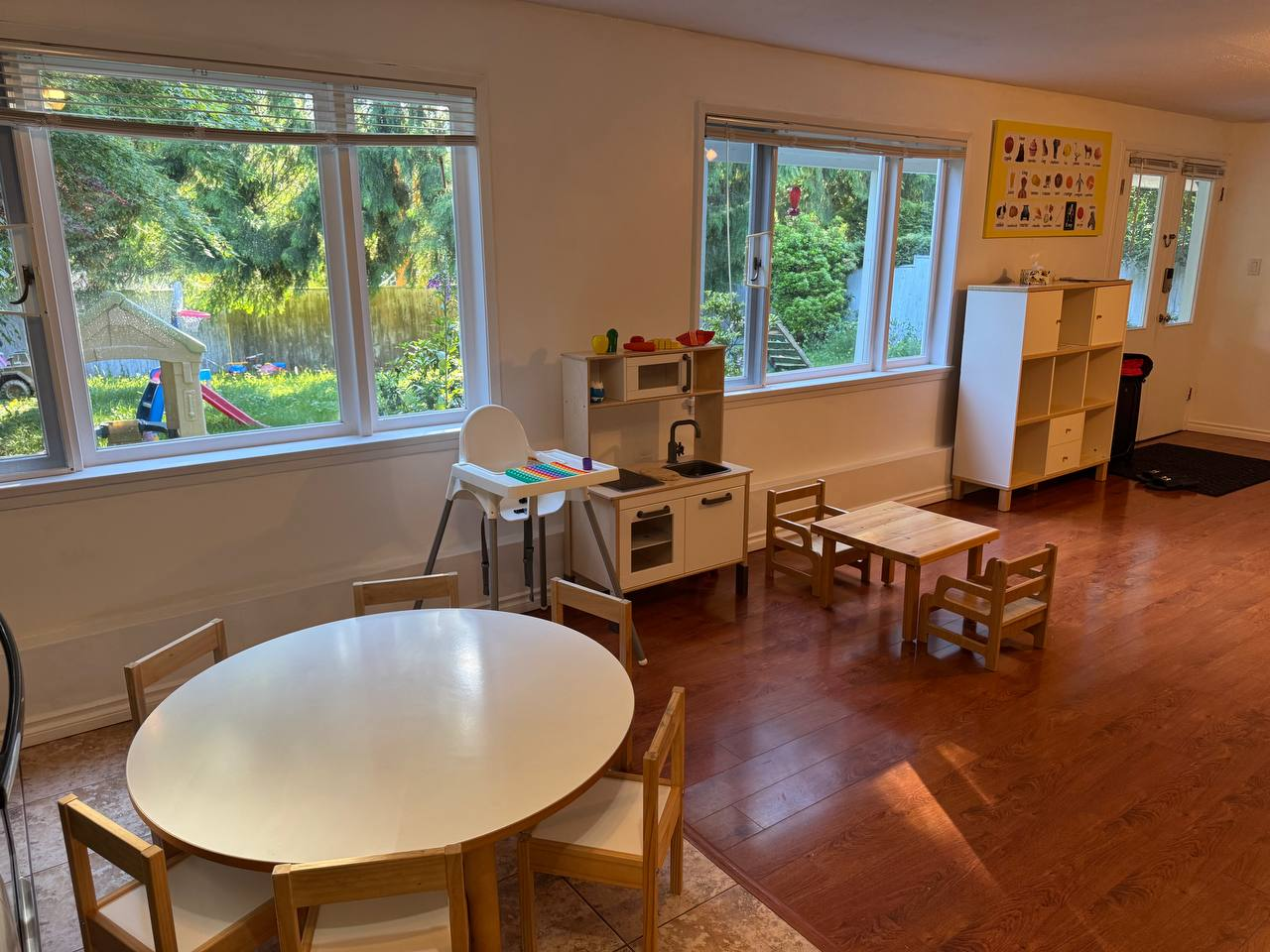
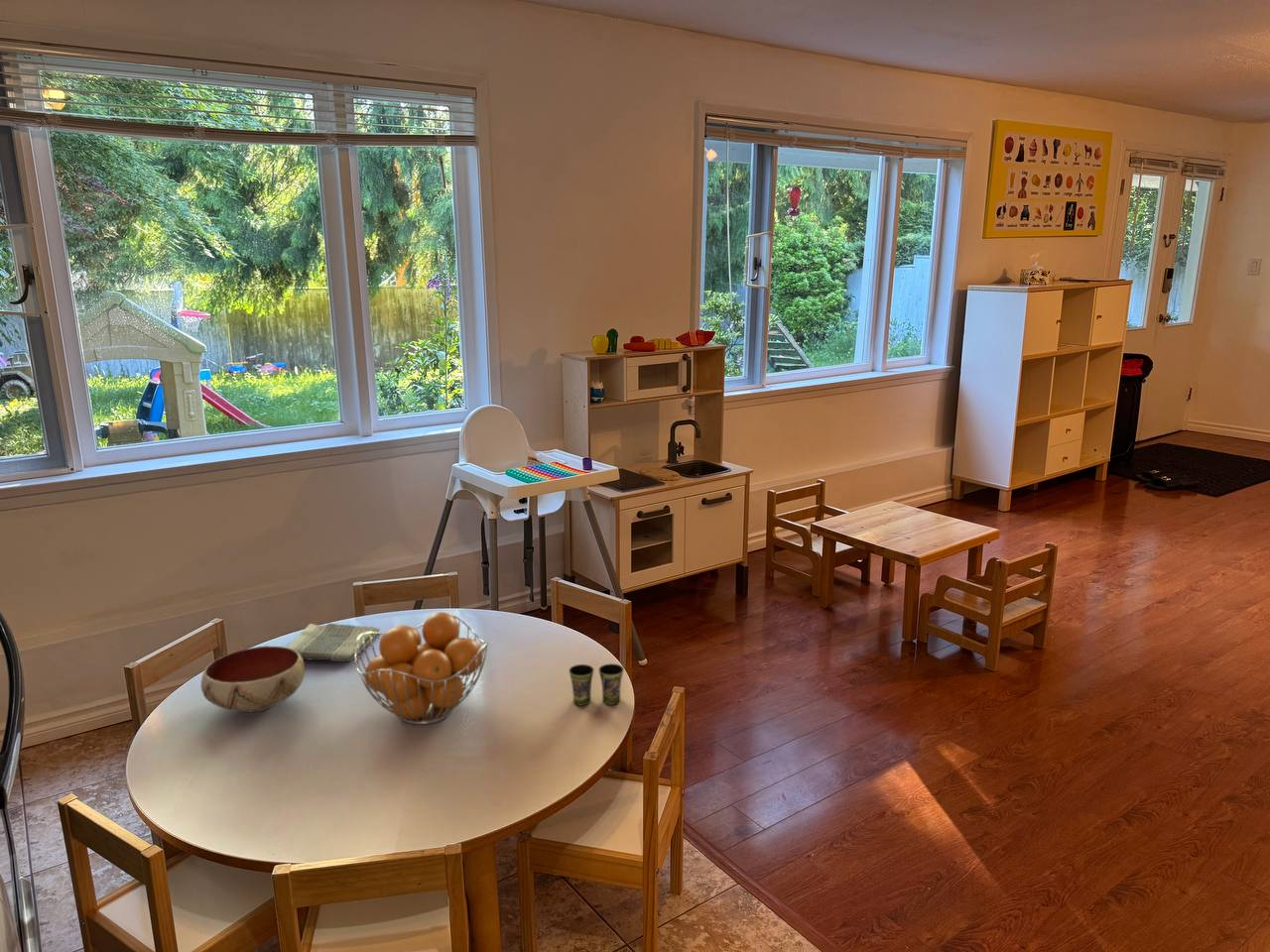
+ cup [568,662,625,706]
+ fruit basket [353,611,489,726]
+ bowl [199,645,306,714]
+ dish towel [287,622,381,662]
